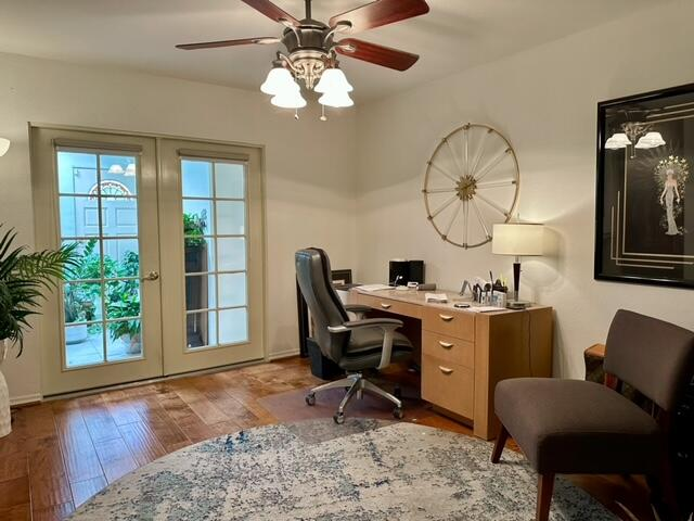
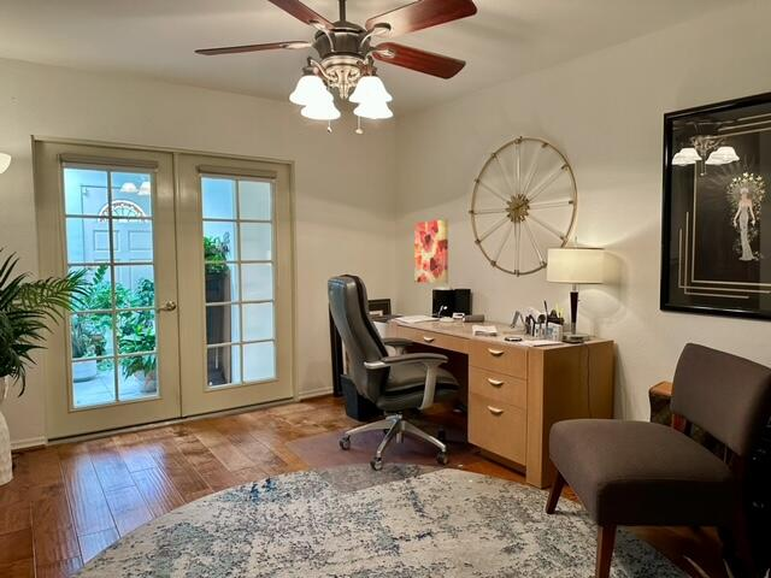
+ wall art [413,218,449,284]
